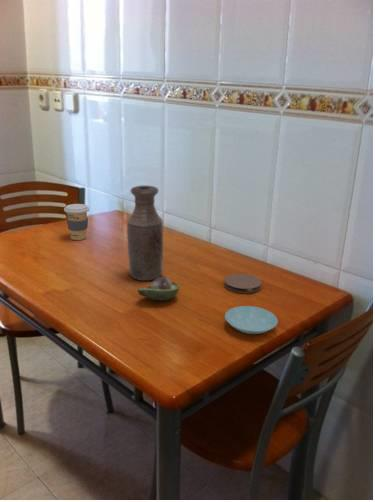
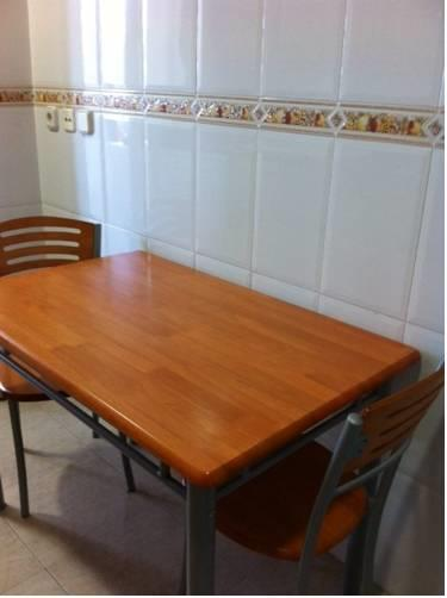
- bottle [126,184,164,281]
- saucer [224,305,279,335]
- coaster [223,273,262,294]
- coffee cup [63,203,90,241]
- fruit [137,275,180,302]
